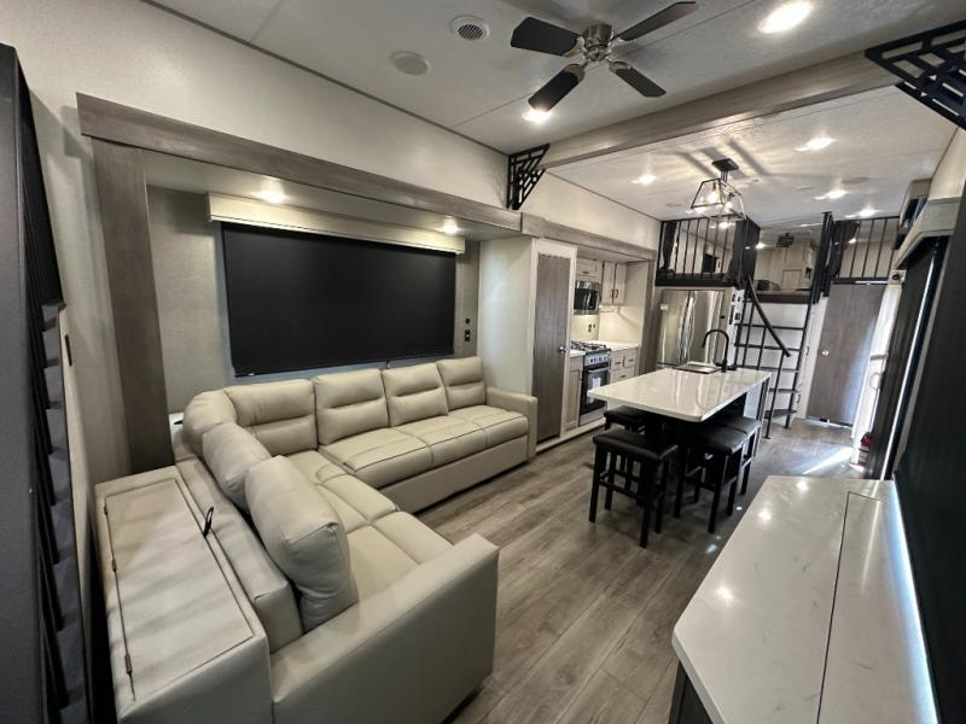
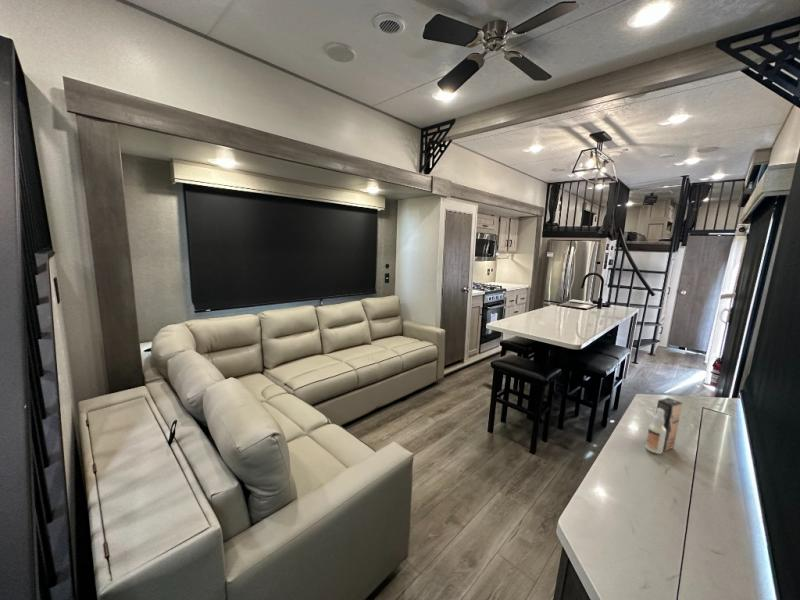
+ spray bottle [645,397,683,455]
